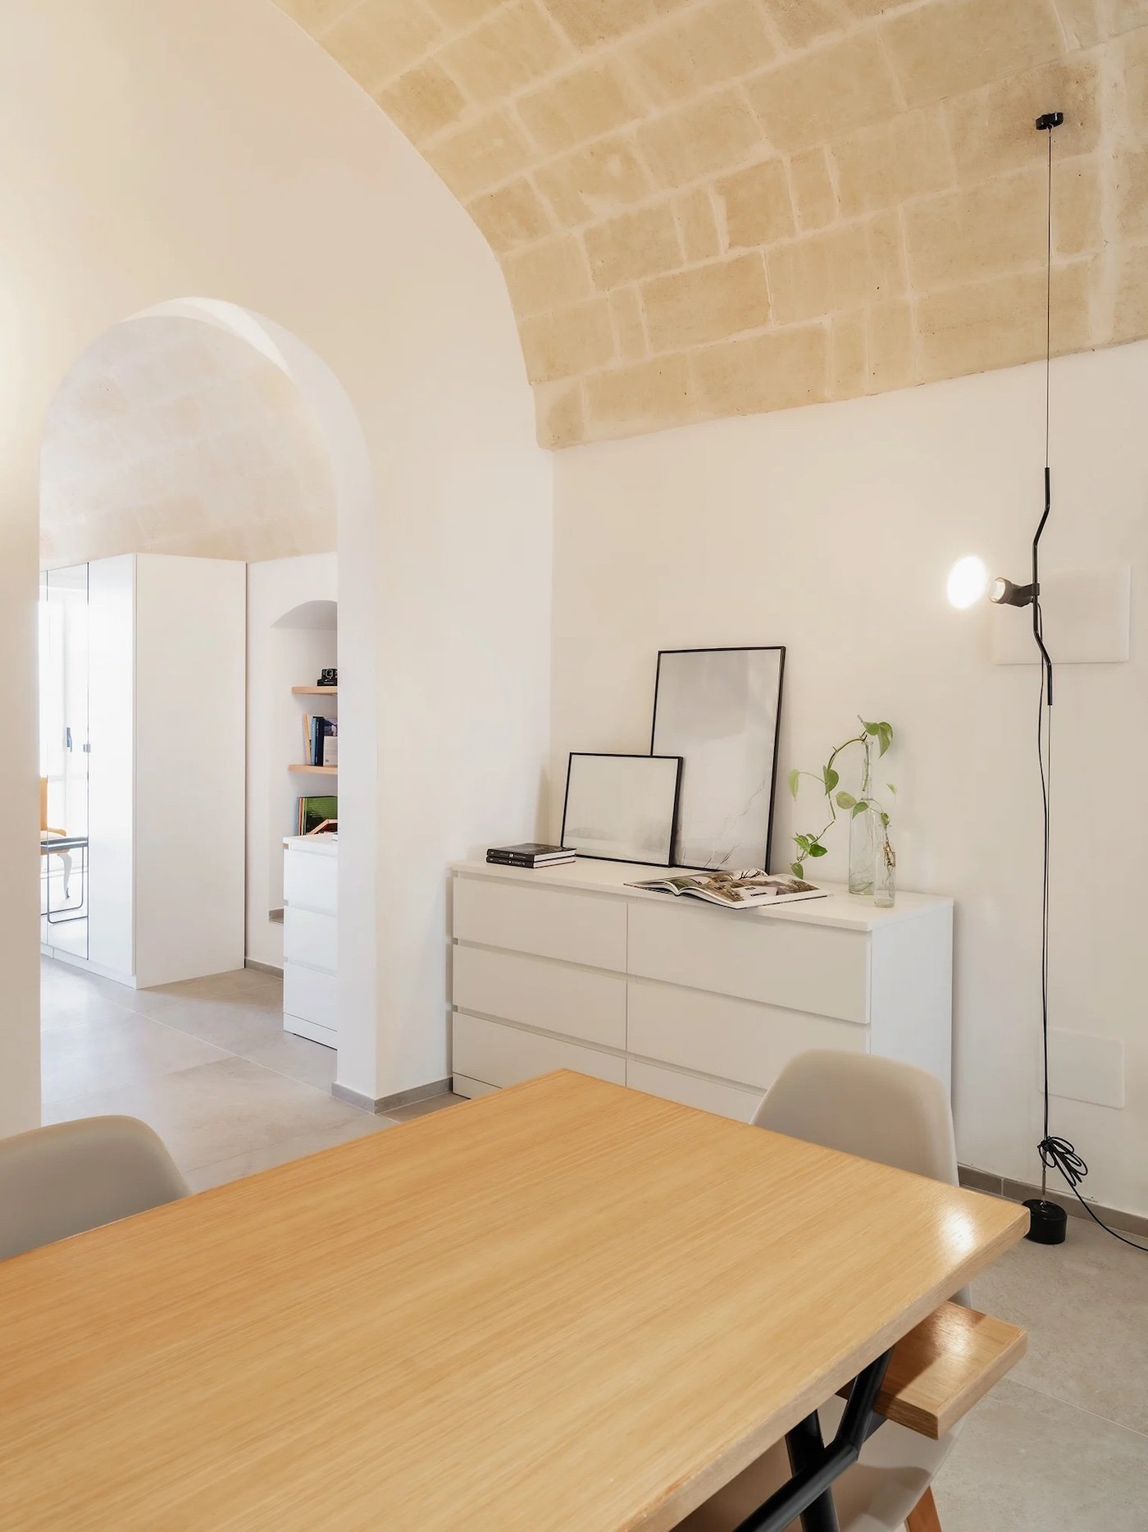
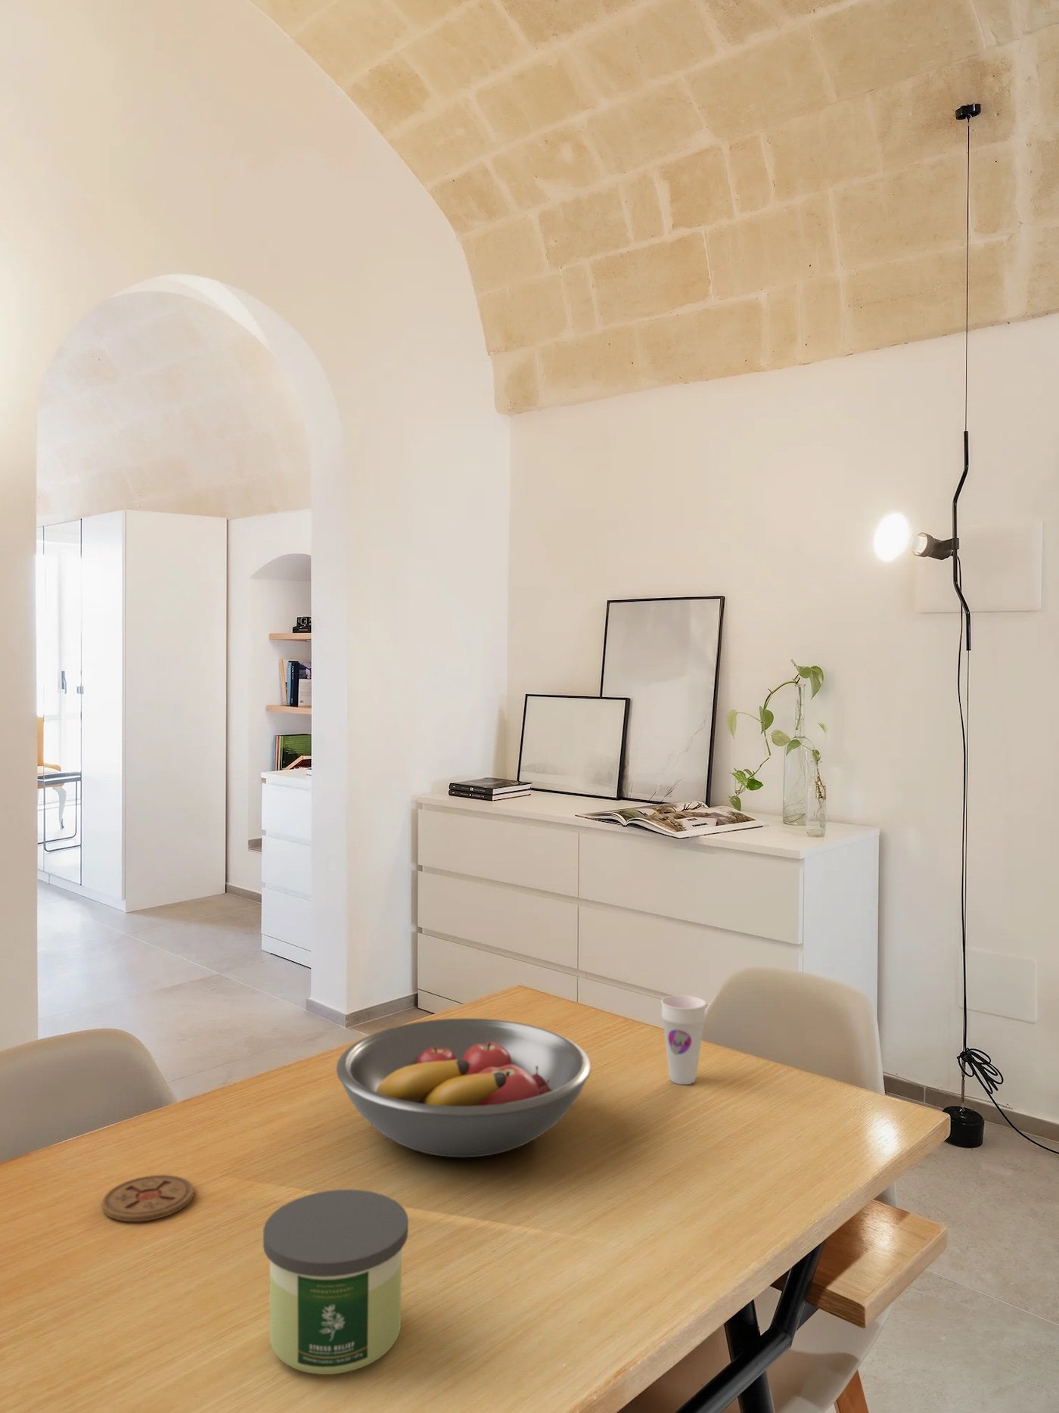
+ cup [661,995,707,1085]
+ fruit bowl [335,1018,592,1158]
+ candle [263,1189,409,1375]
+ coaster [101,1174,195,1223]
